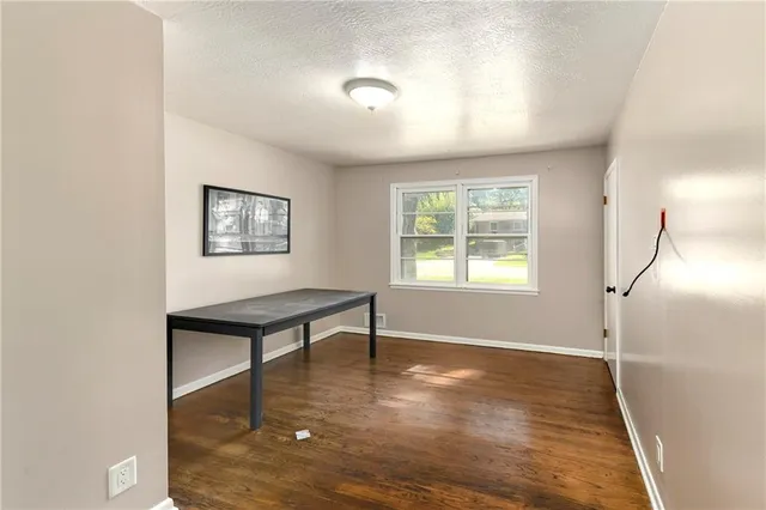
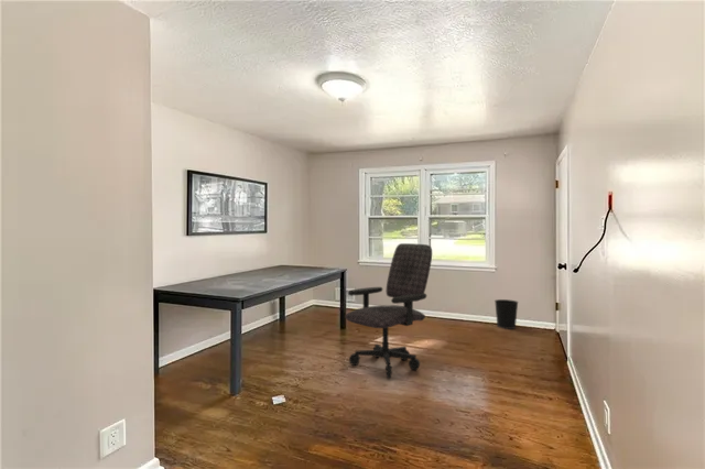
+ office chair [344,242,433,379]
+ wastebasket [494,298,519,330]
